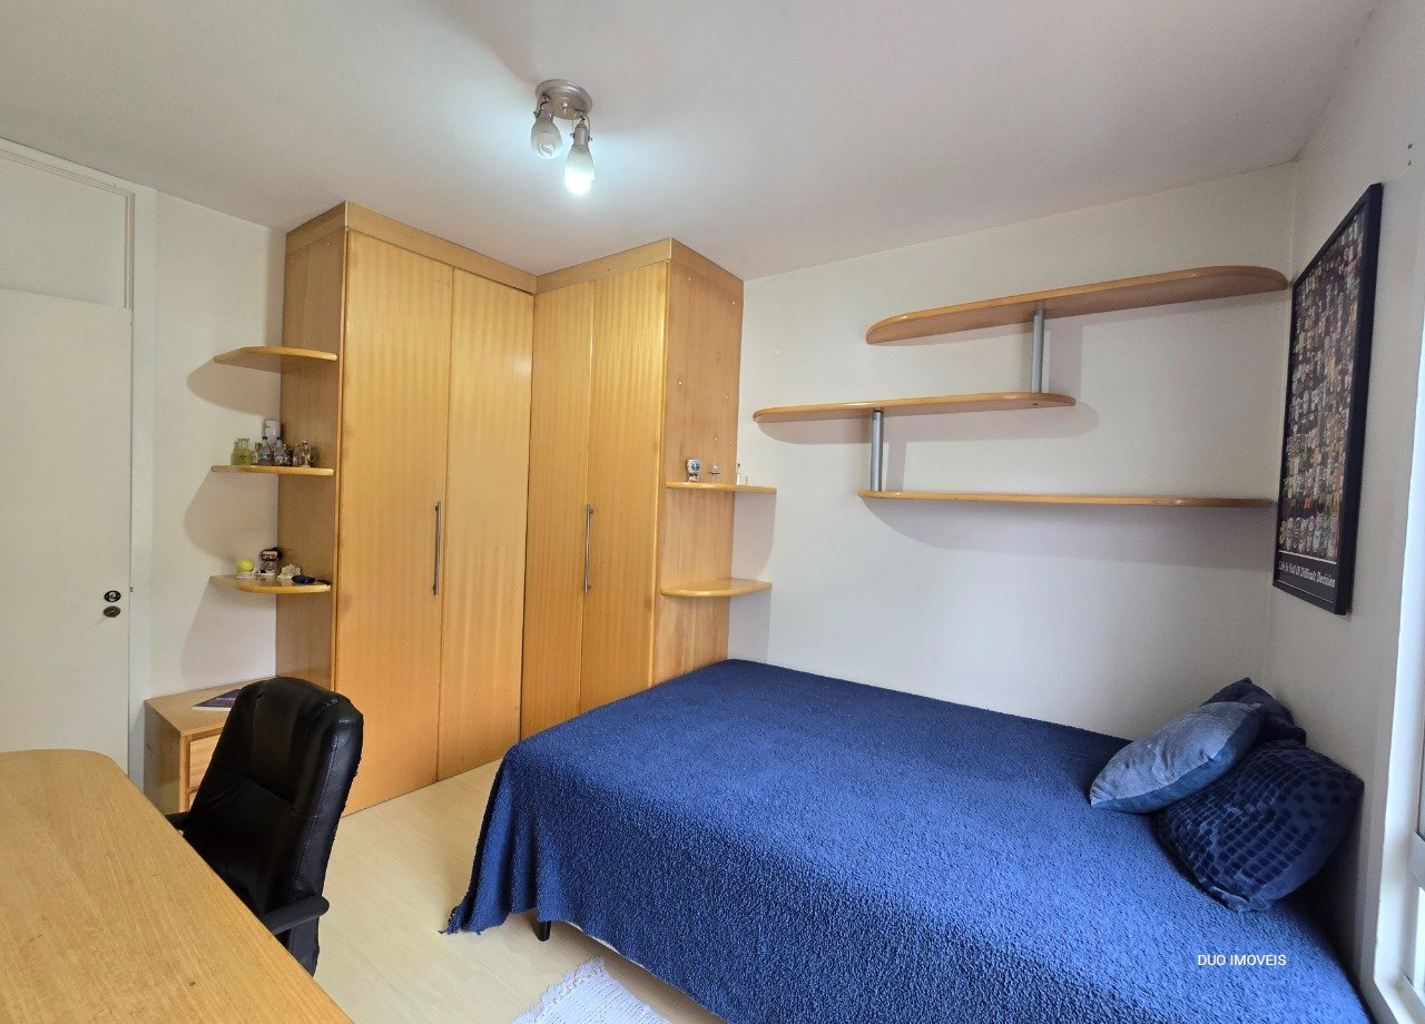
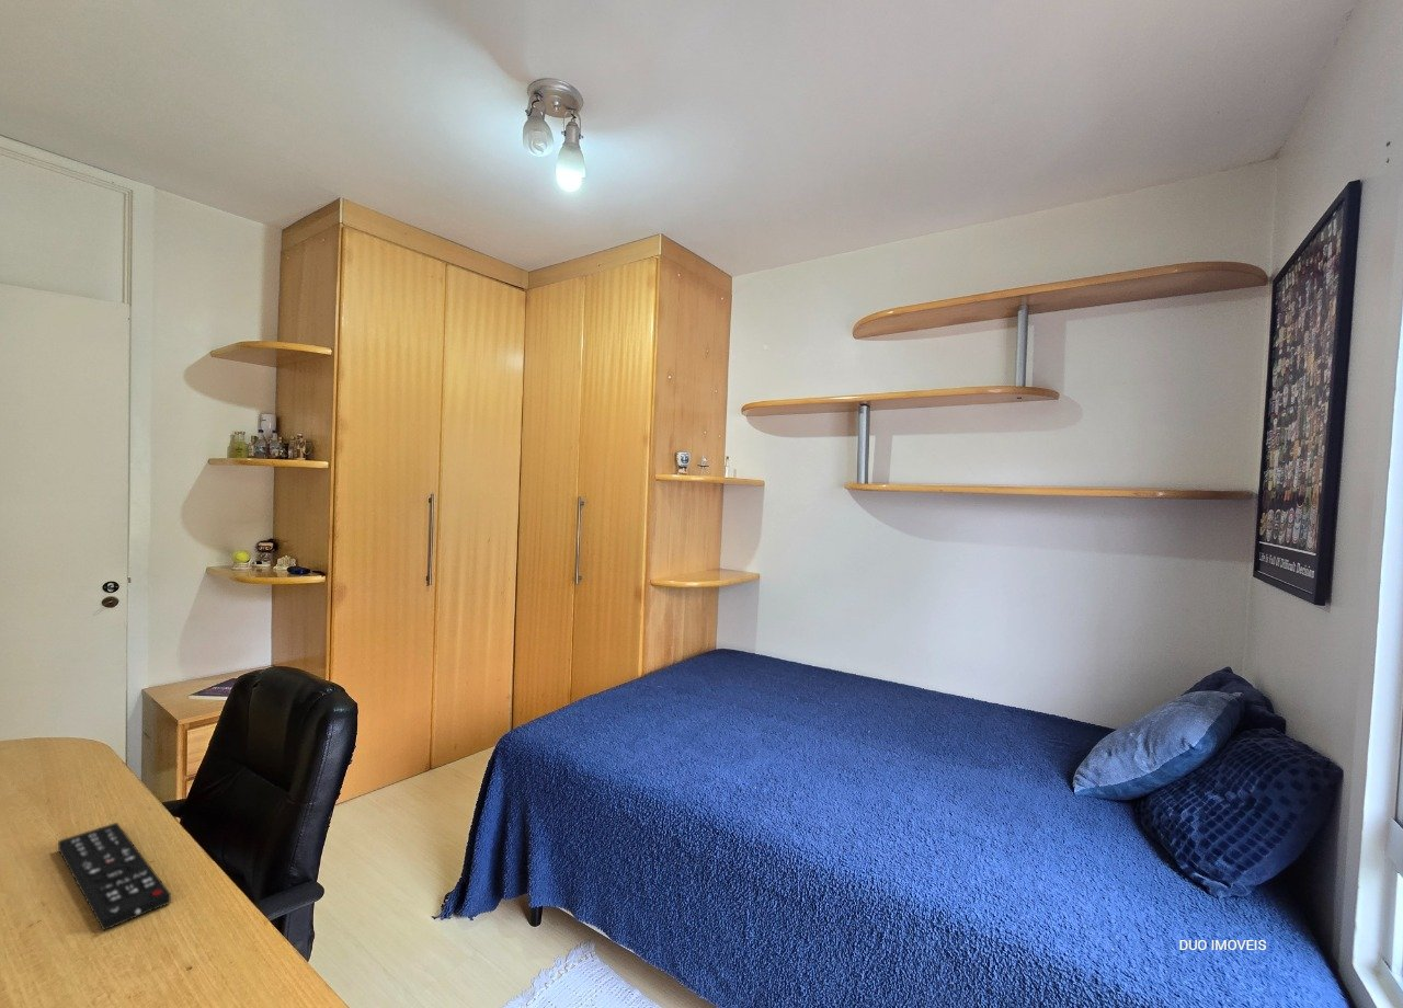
+ remote control [57,822,172,932]
